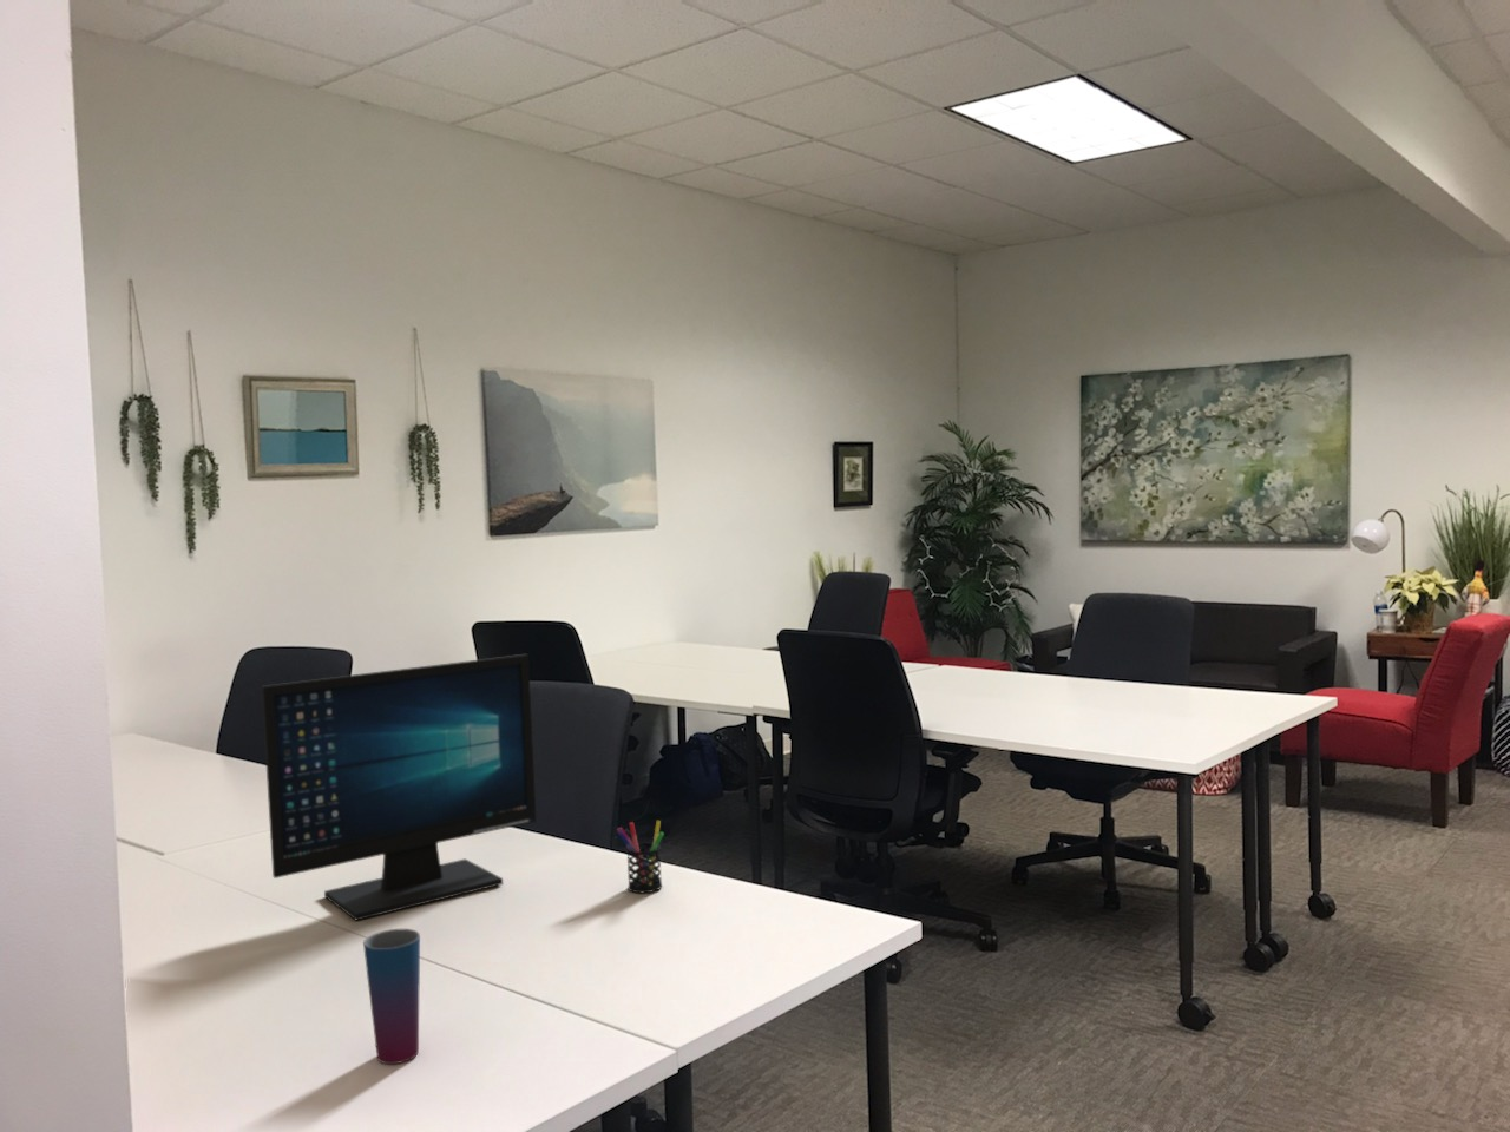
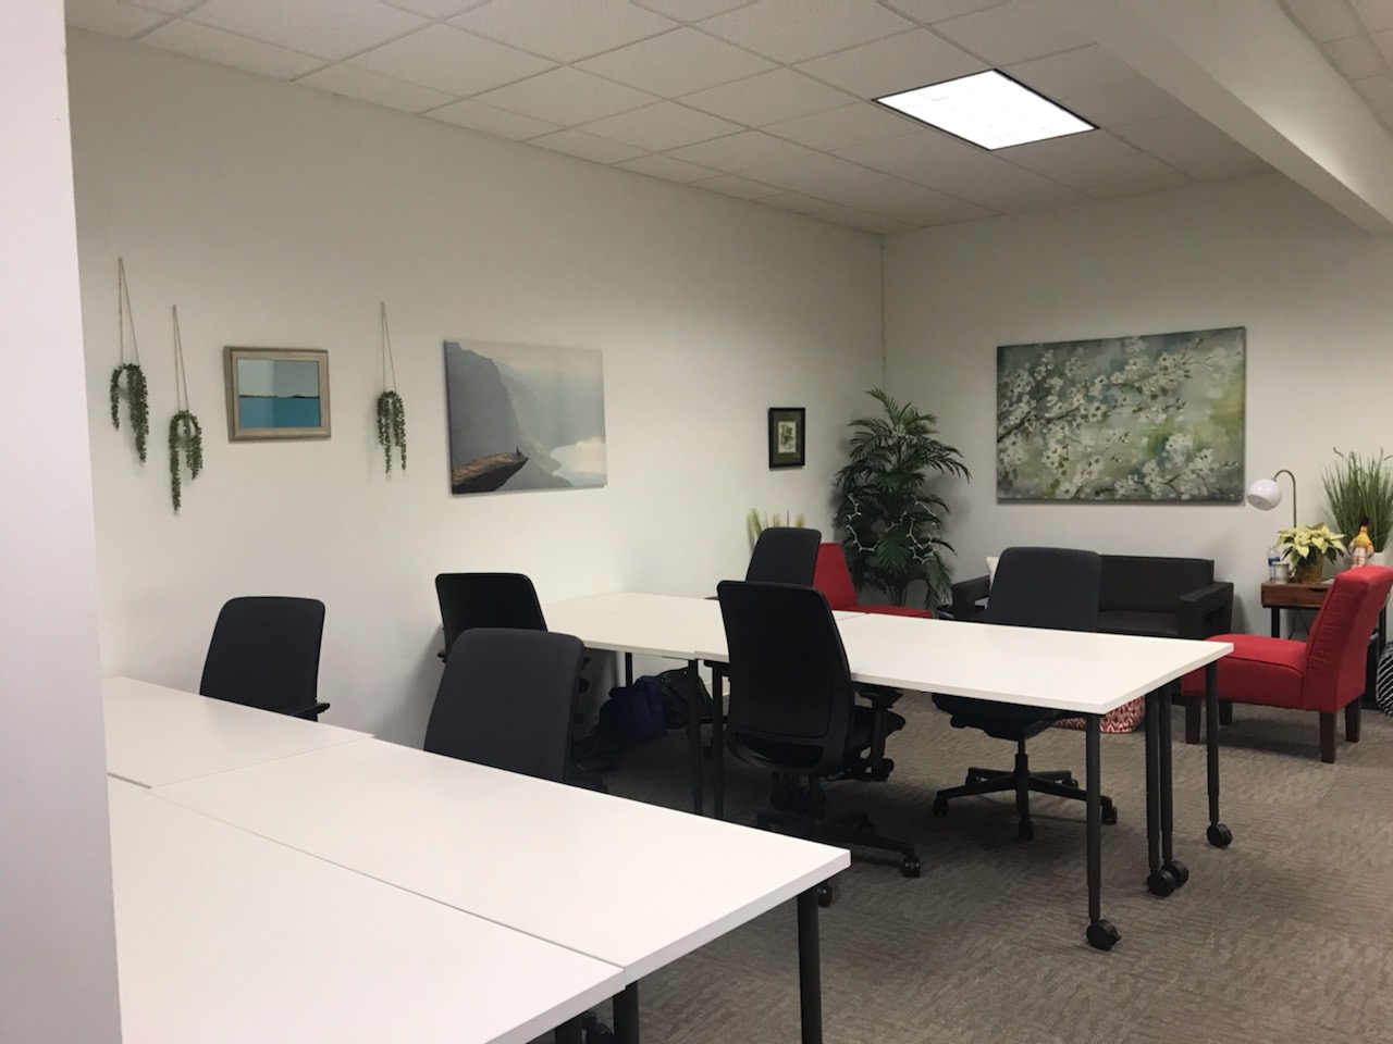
- pen holder [616,819,666,894]
- computer monitor [260,653,536,922]
- cup [363,927,421,1064]
